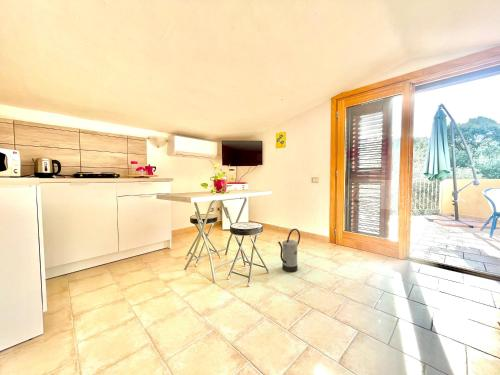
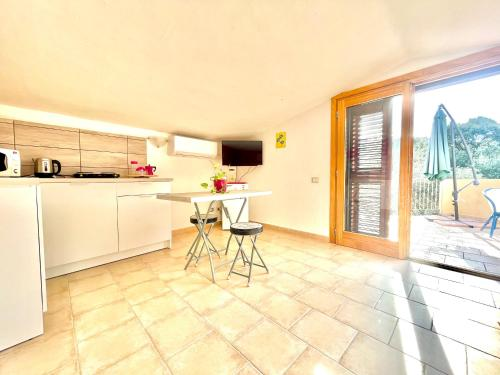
- watering can [277,228,301,273]
